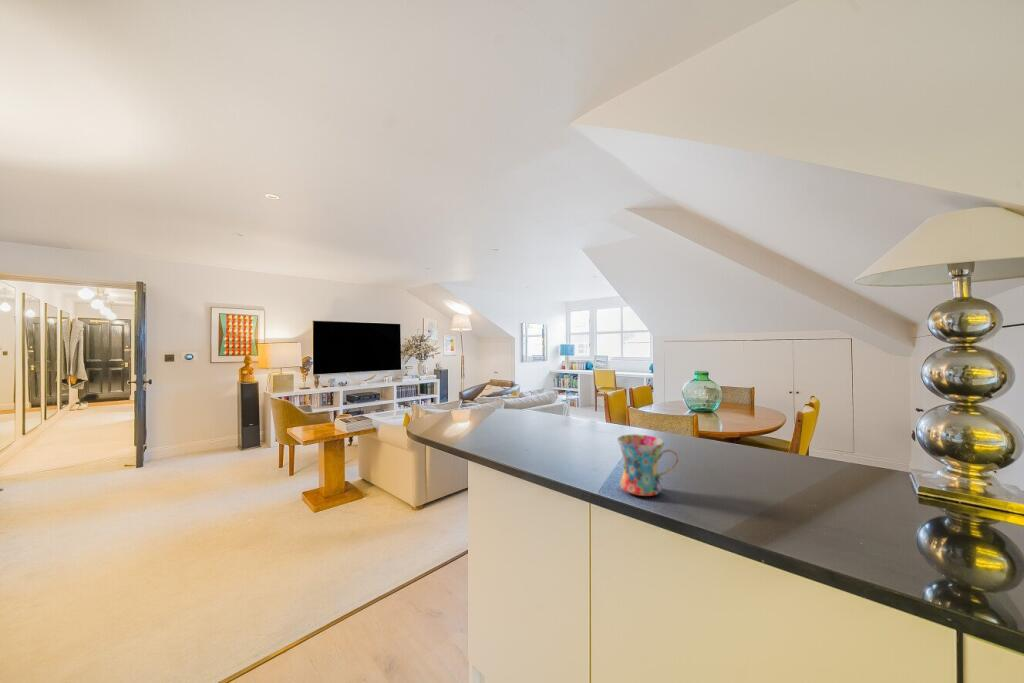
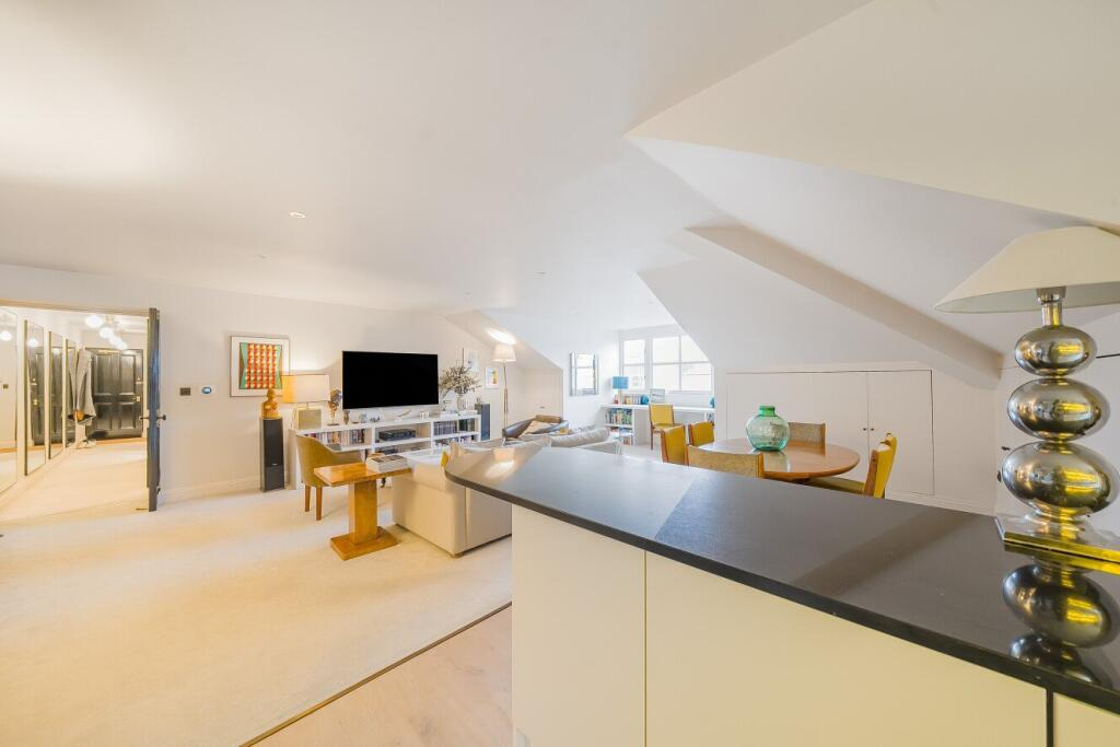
- mug [616,434,680,497]
